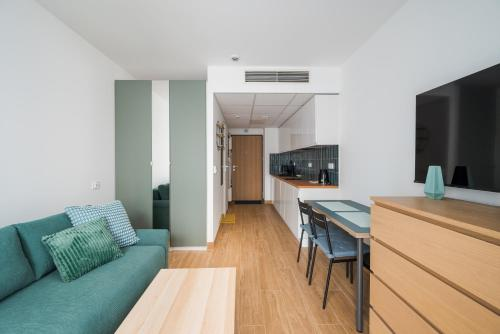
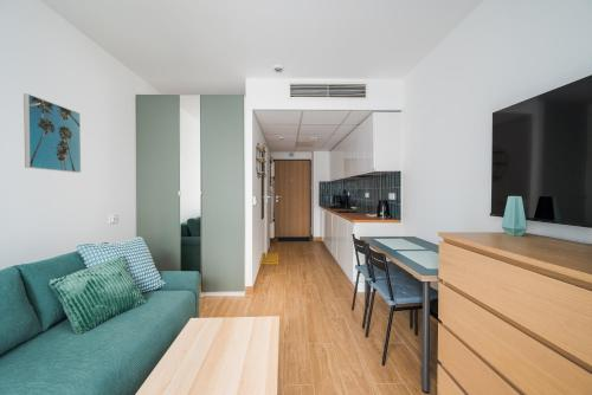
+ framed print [22,92,82,174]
